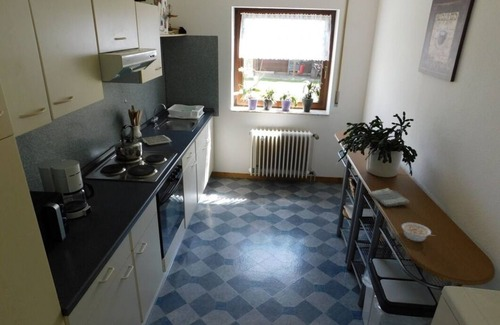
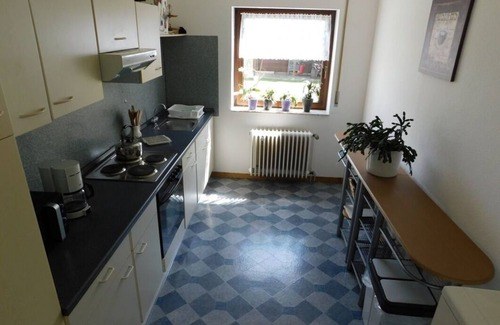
- dish towel [367,187,411,208]
- legume [401,222,436,242]
